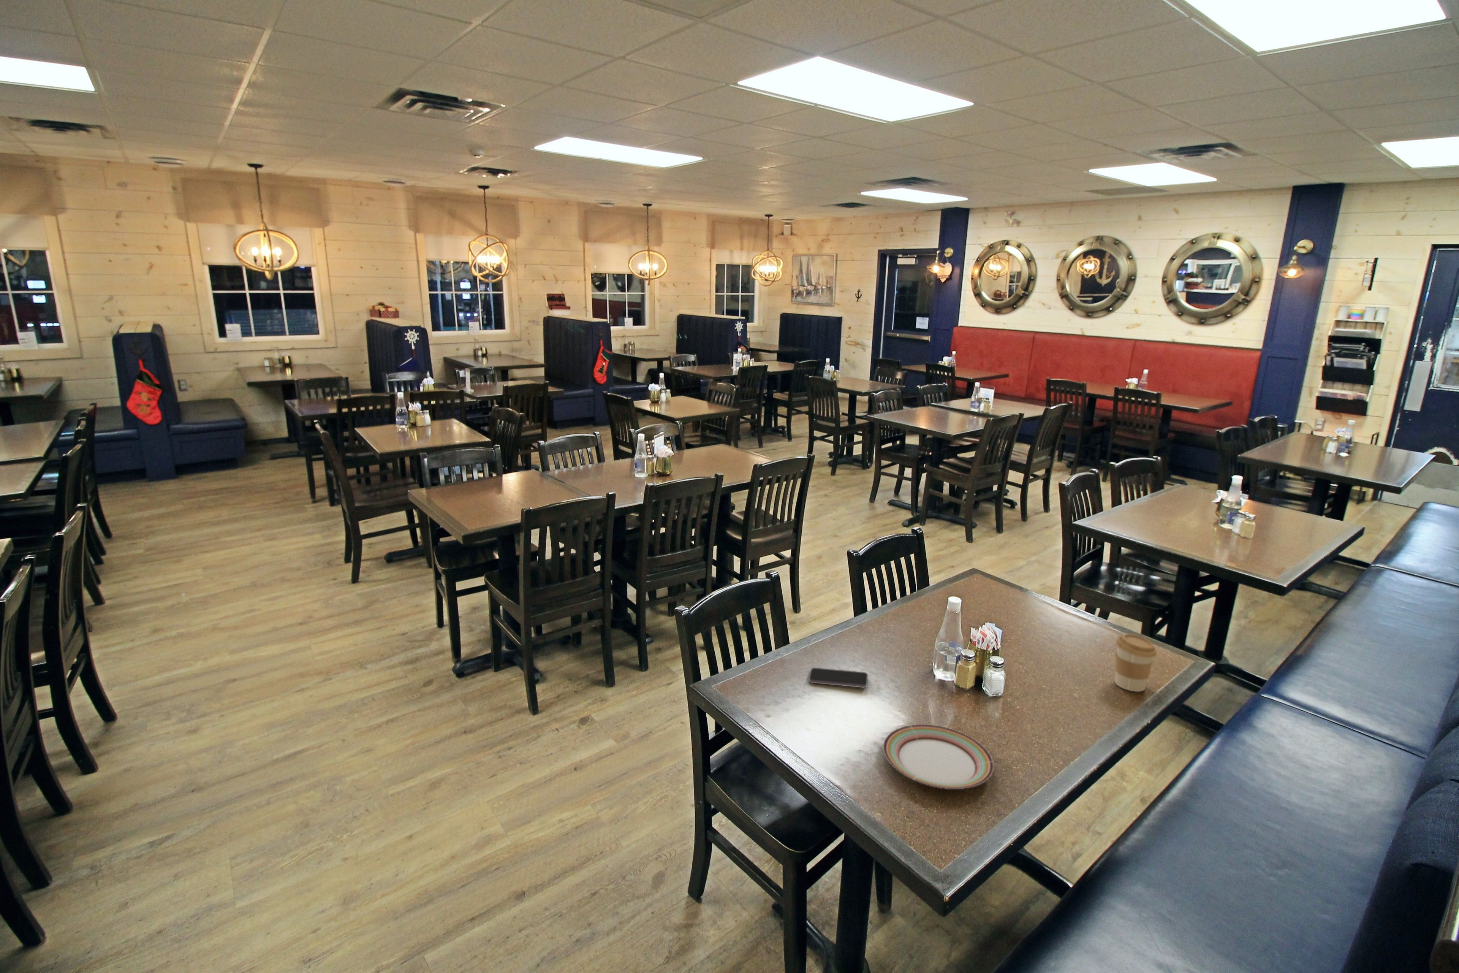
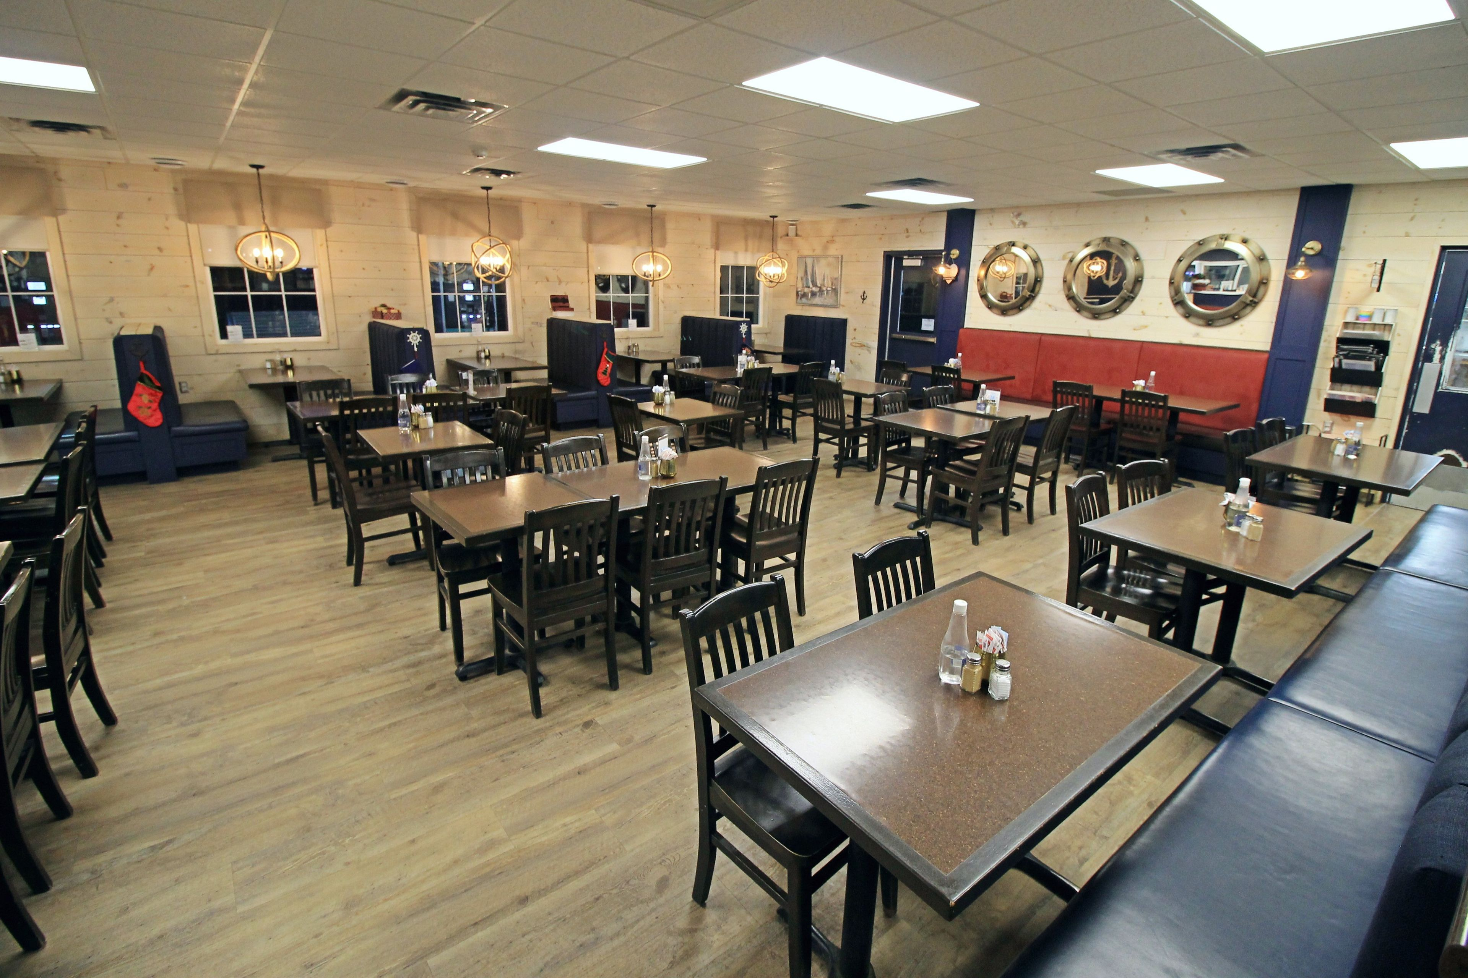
- coffee cup [1115,633,1157,692]
- smartphone [809,668,868,688]
- plate [883,724,994,789]
